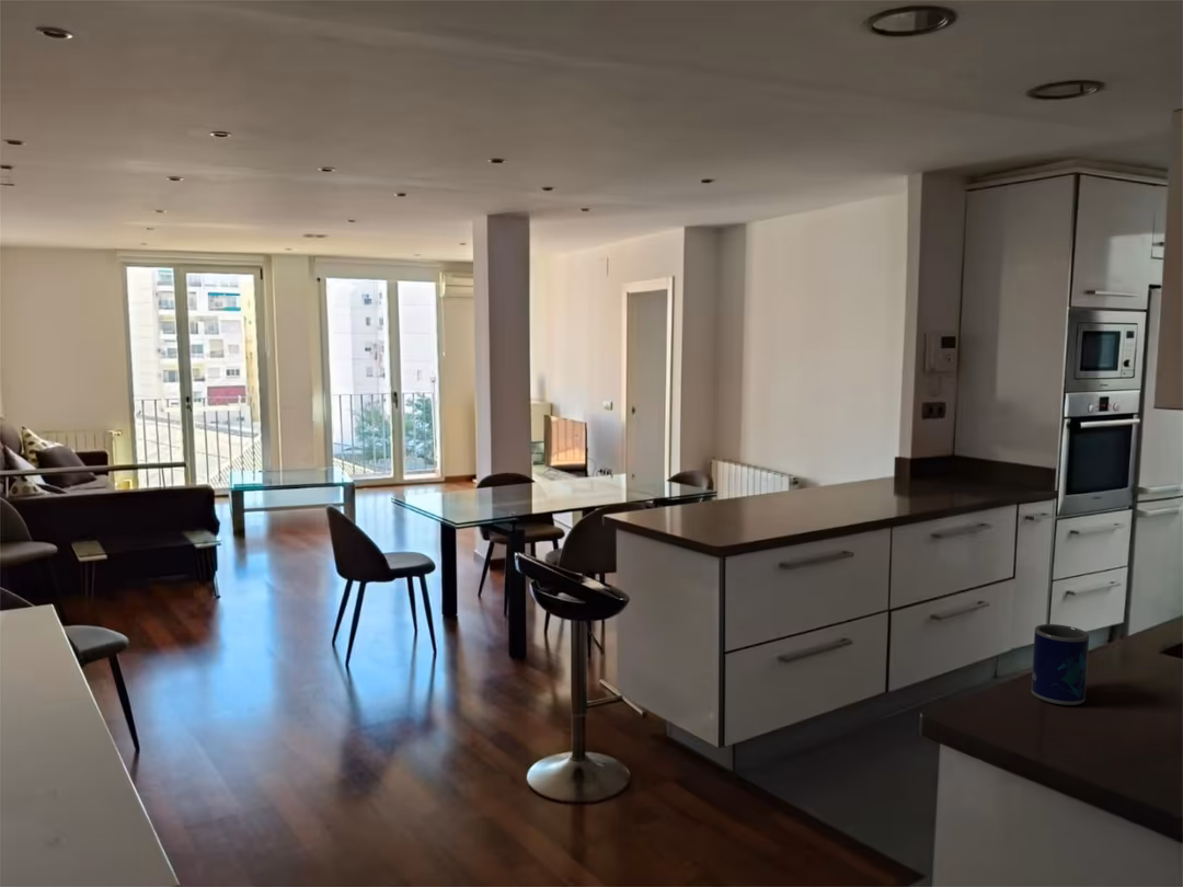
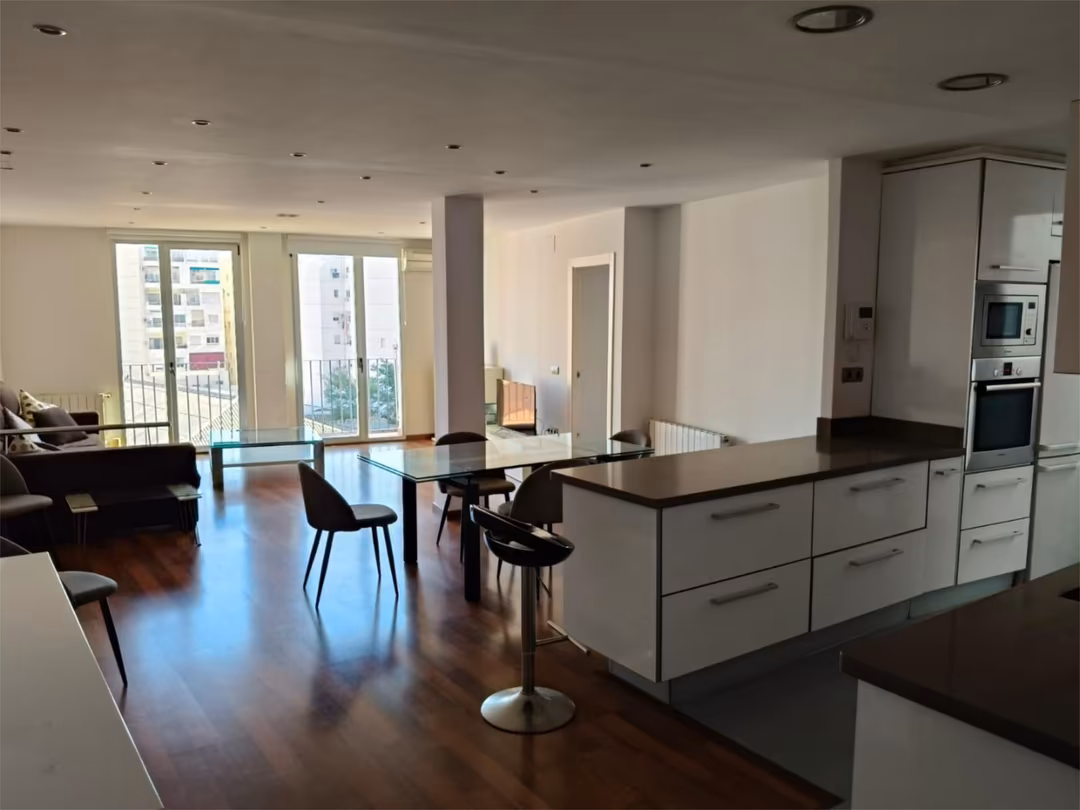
- mug [1031,623,1090,706]
